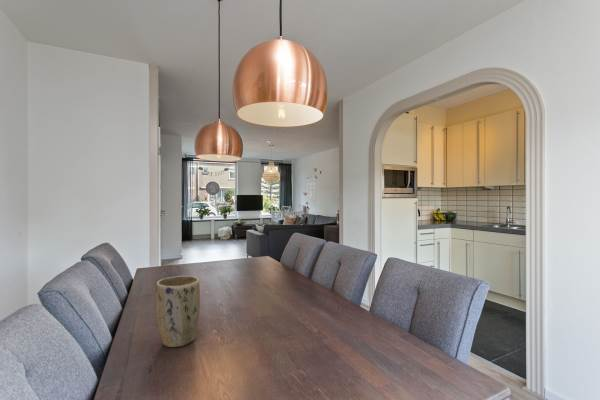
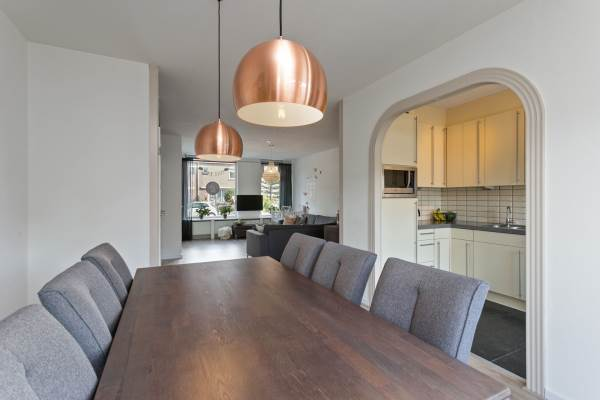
- plant pot [155,275,201,348]
